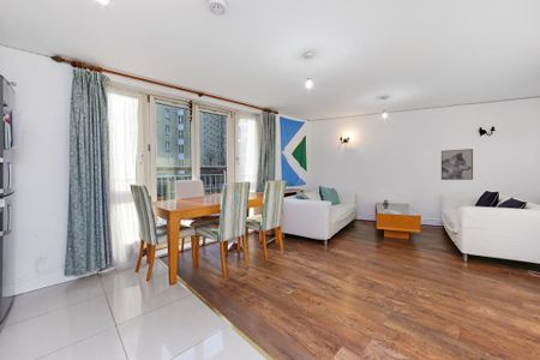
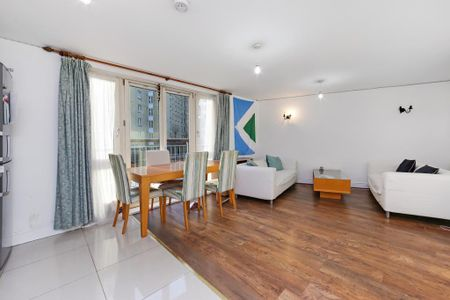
- wall art [440,148,474,181]
